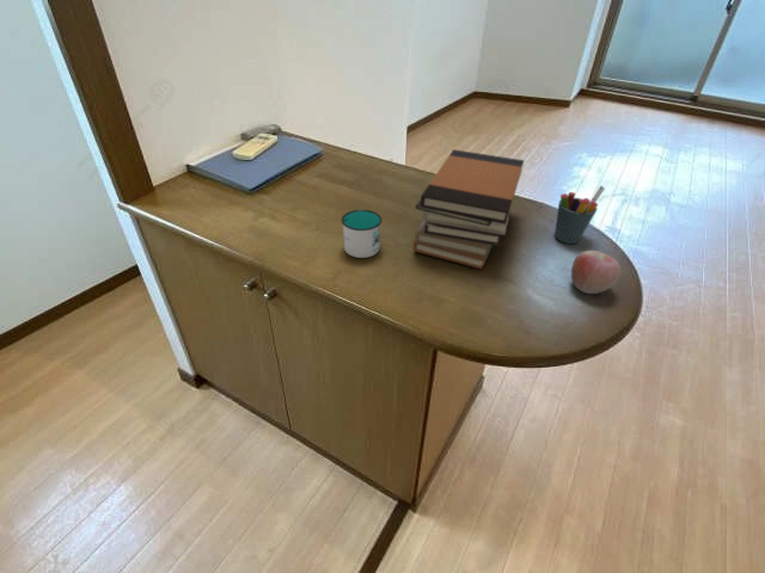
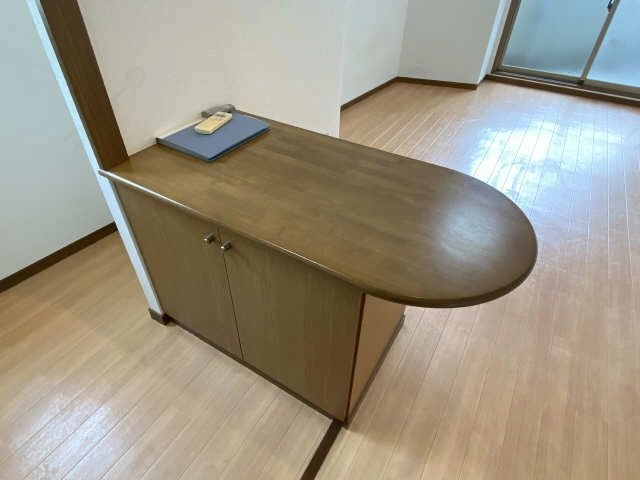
- pen holder [553,185,606,245]
- apple [570,249,622,295]
- book stack [411,148,526,270]
- mug [339,209,384,259]
